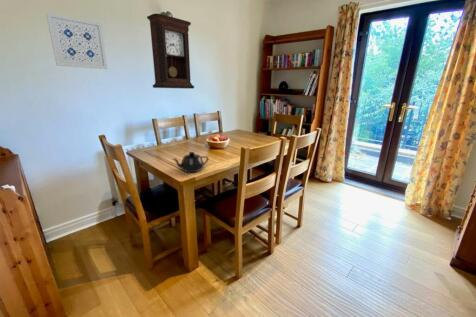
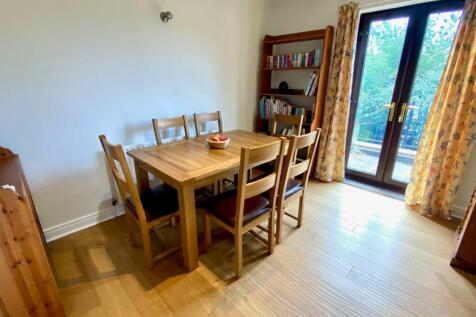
- pendulum clock [146,13,195,90]
- teapot [172,151,210,173]
- wall art [45,12,108,70]
